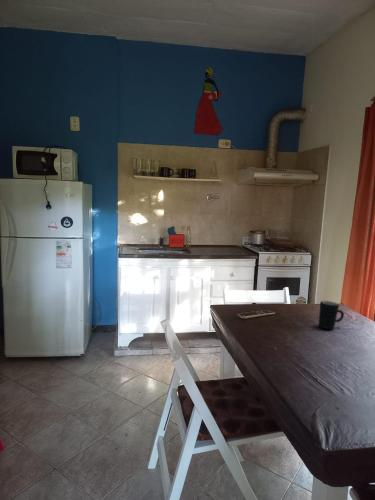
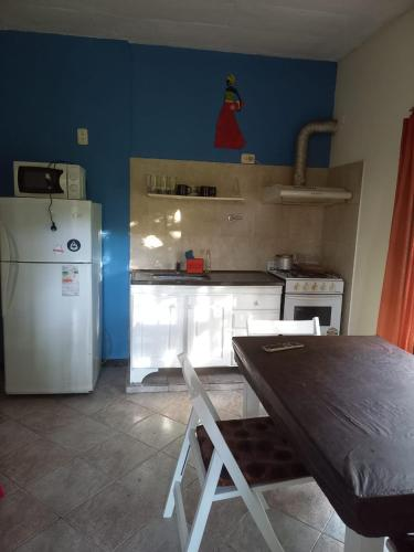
- mug [318,300,345,330]
